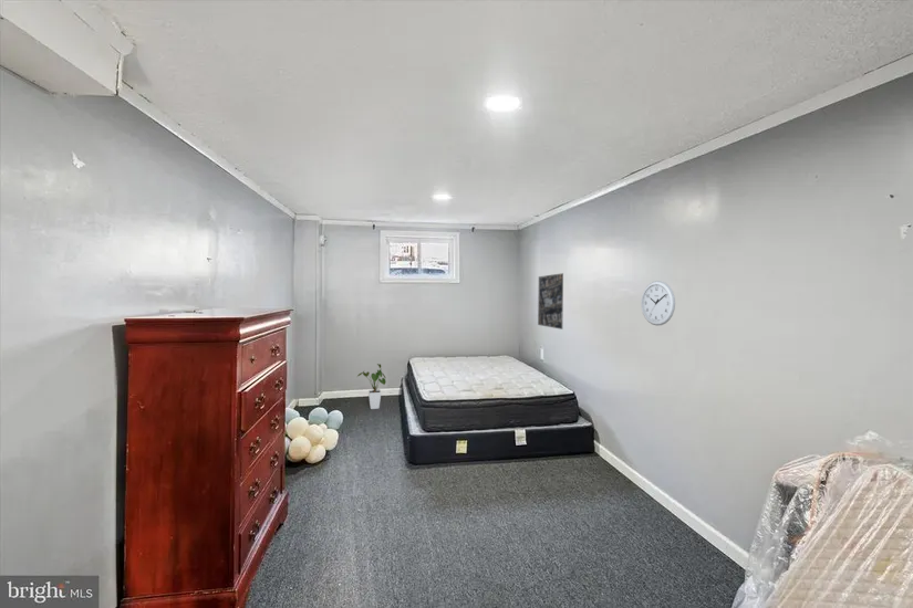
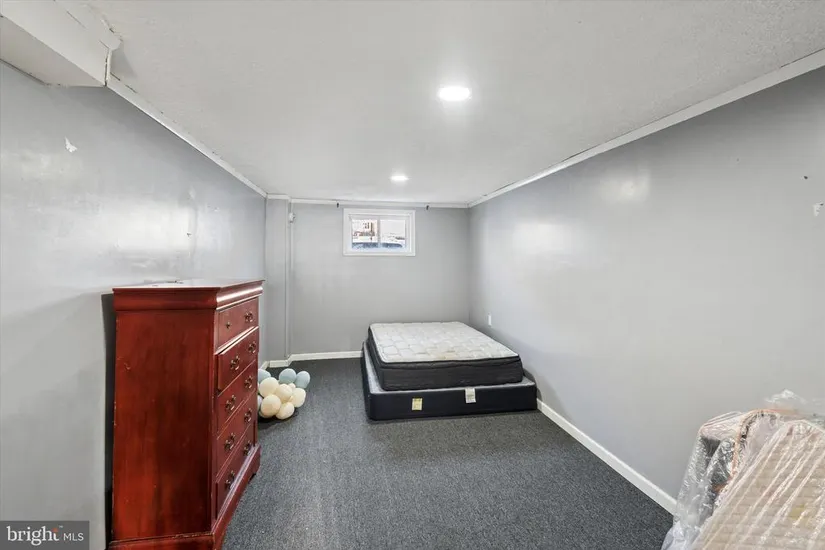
- wall clock [640,280,676,327]
- house plant [356,363,387,410]
- aerial map [537,272,564,331]
